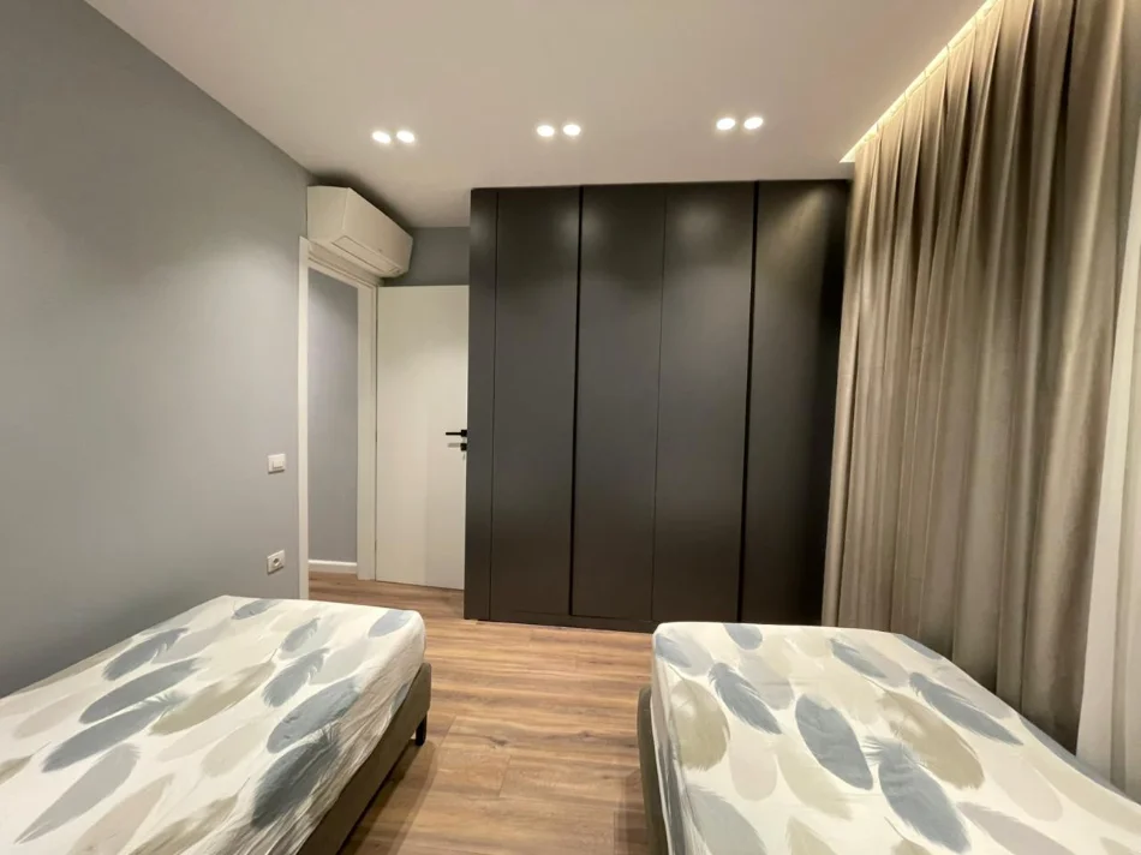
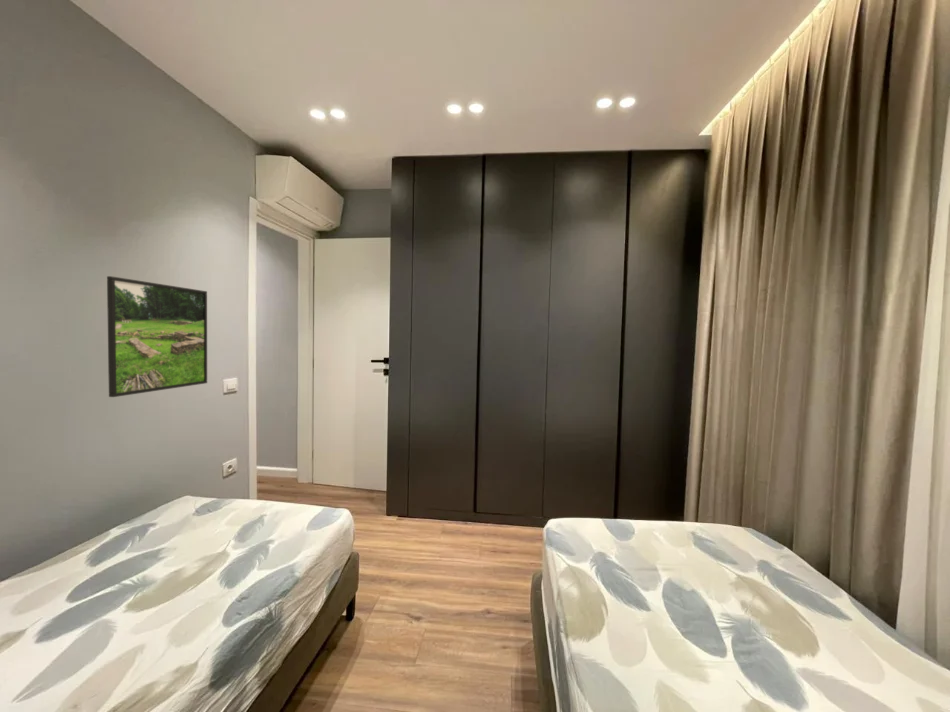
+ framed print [106,275,208,398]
